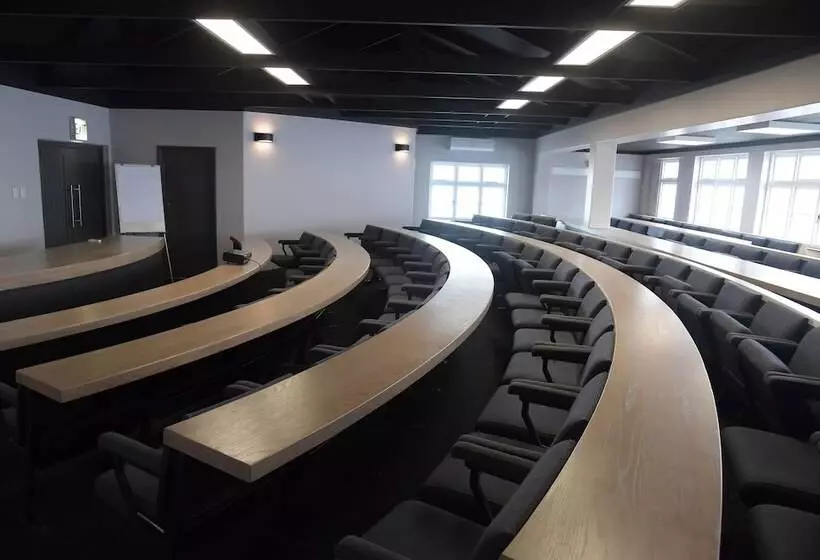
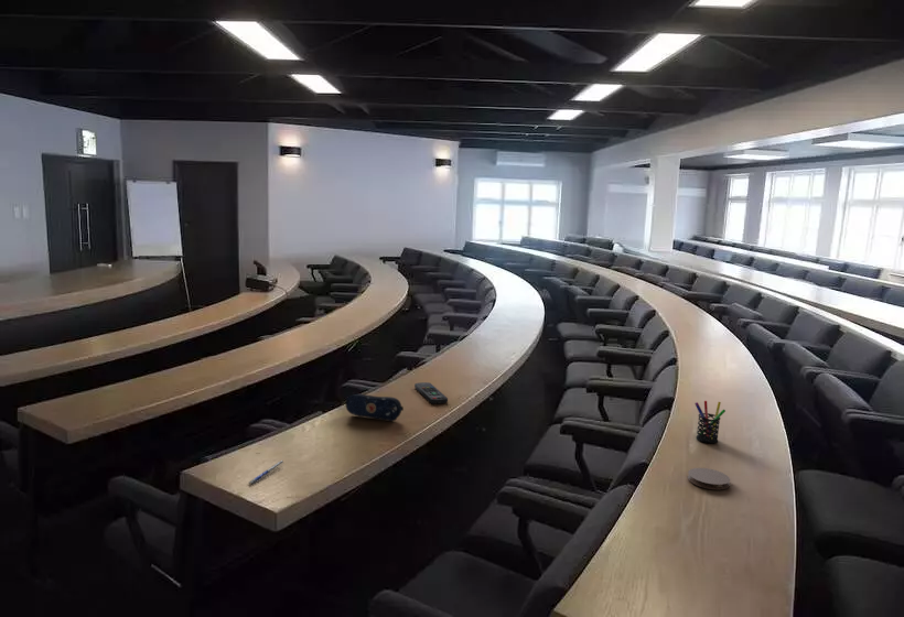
+ remote control [413,381,449,404]
+ pen holder [695,400,727,444]
+ pen [249,459,284,485]
+ pencil case [344,393,405,422]
+ coaster [687,467,731,490]
